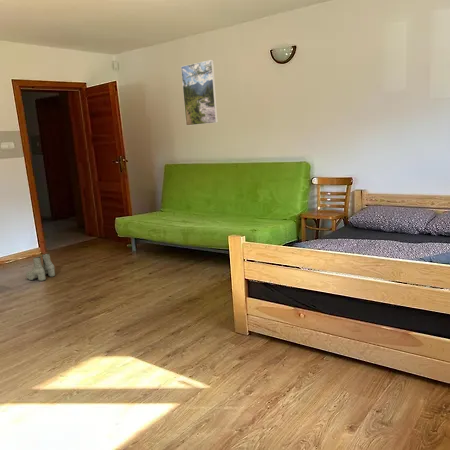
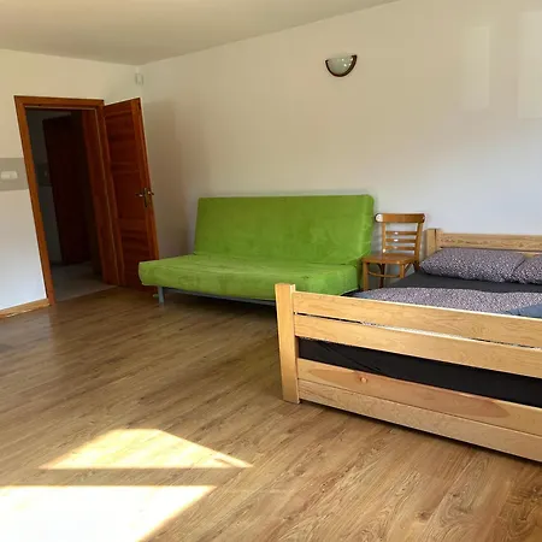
- boots [25,253,56,282]
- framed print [180,59,219,127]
